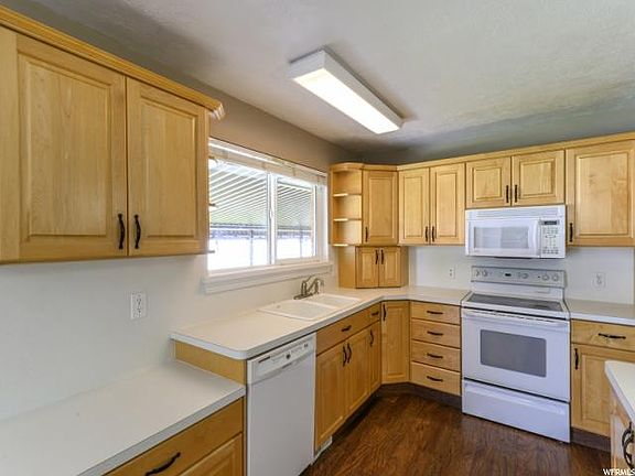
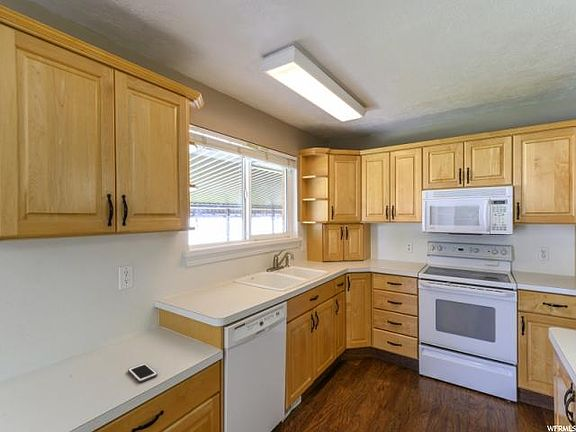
+ cell phone [127,362,158,383]
